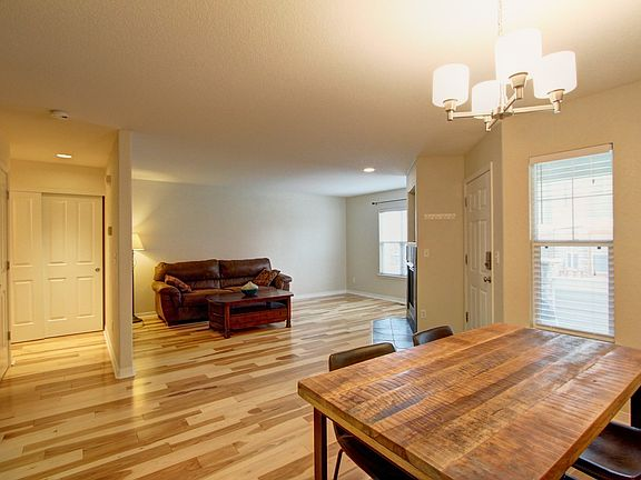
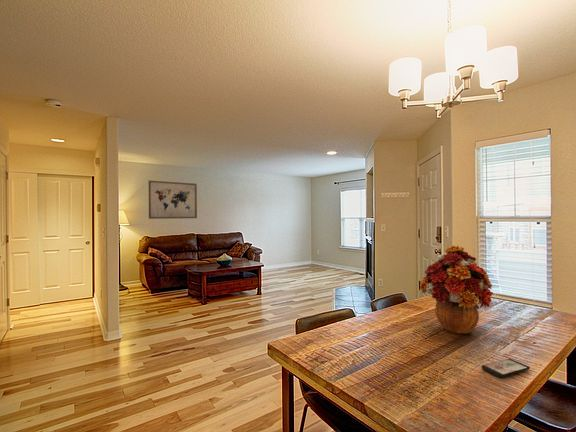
+ flower arrangement [419,244,494,335]
+ smartphone [480,357,531,378]
+ wall art [148,180,198,220]
